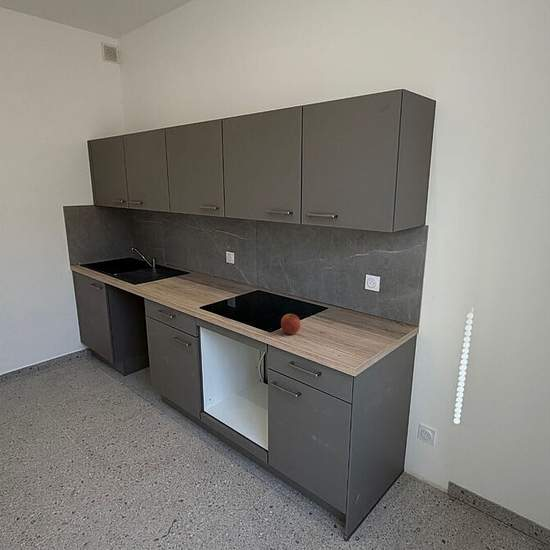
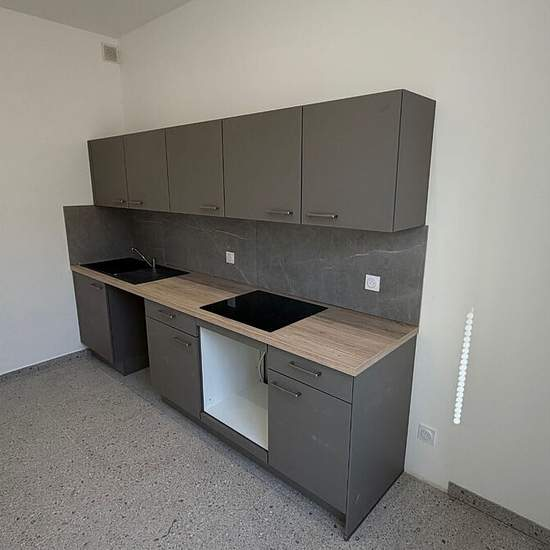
- apple [280,312,301,335]
